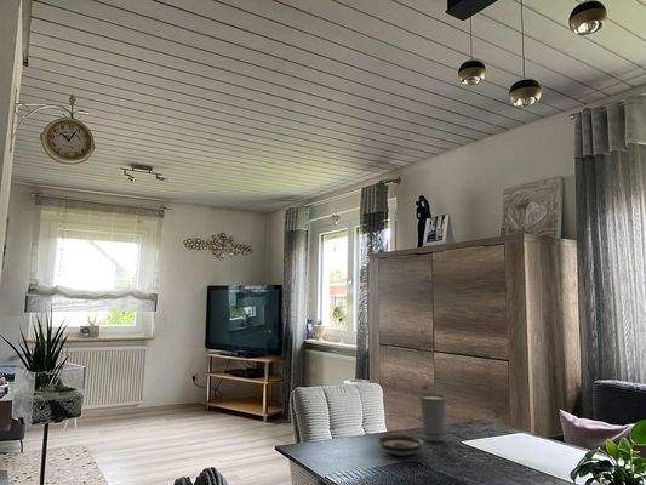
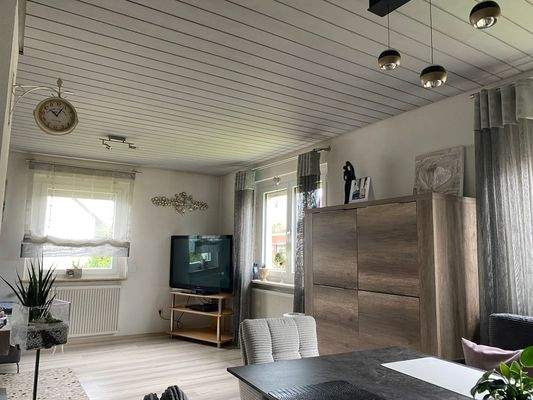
- cup [416,393,448,443]
- saucer [377,434,424,457]
